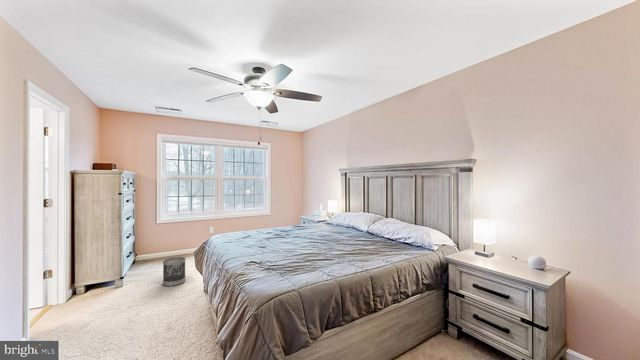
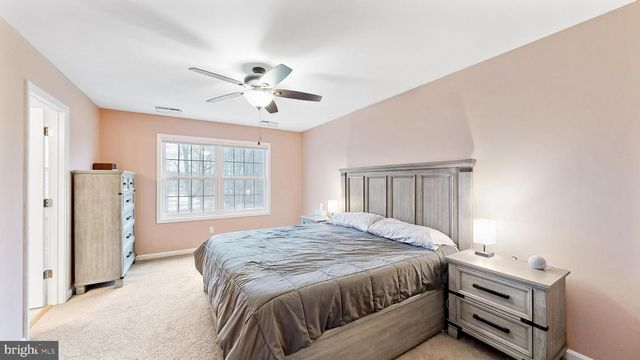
- wastebasket [162,256,187,287]
